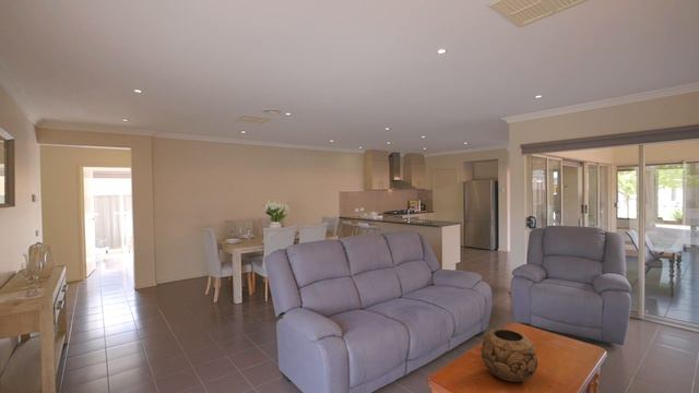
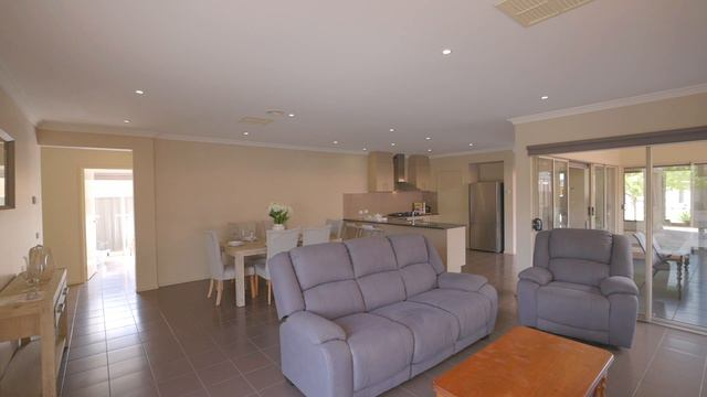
- decorative bowl [479,327,538,383]
